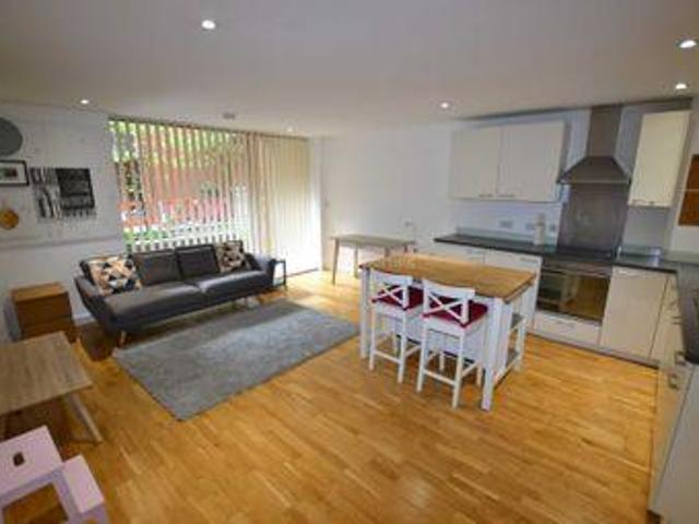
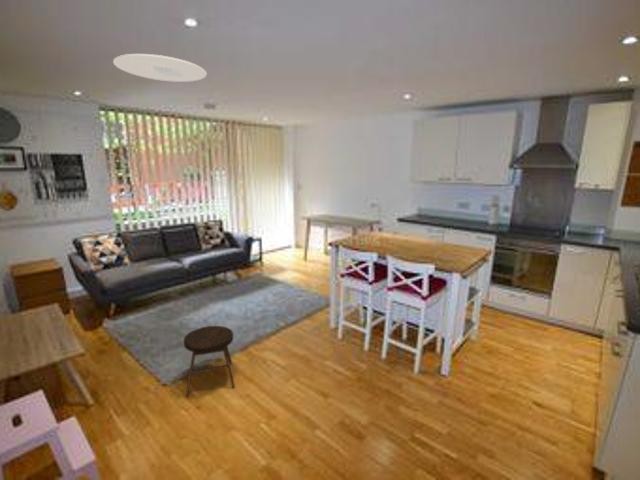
+ stool [183,325,236,396]
+ ceiling light [112,53,207,83]
